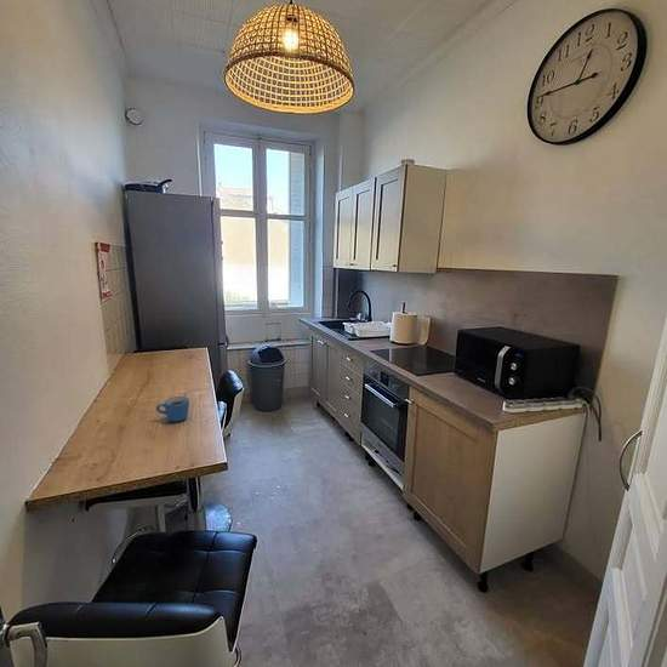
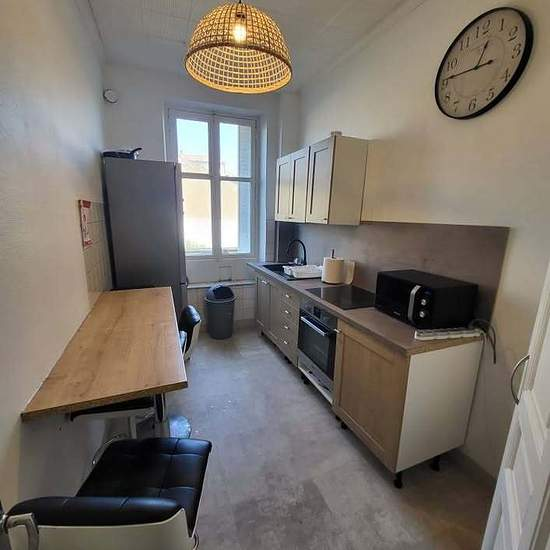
- mug [155,395,190,423]
